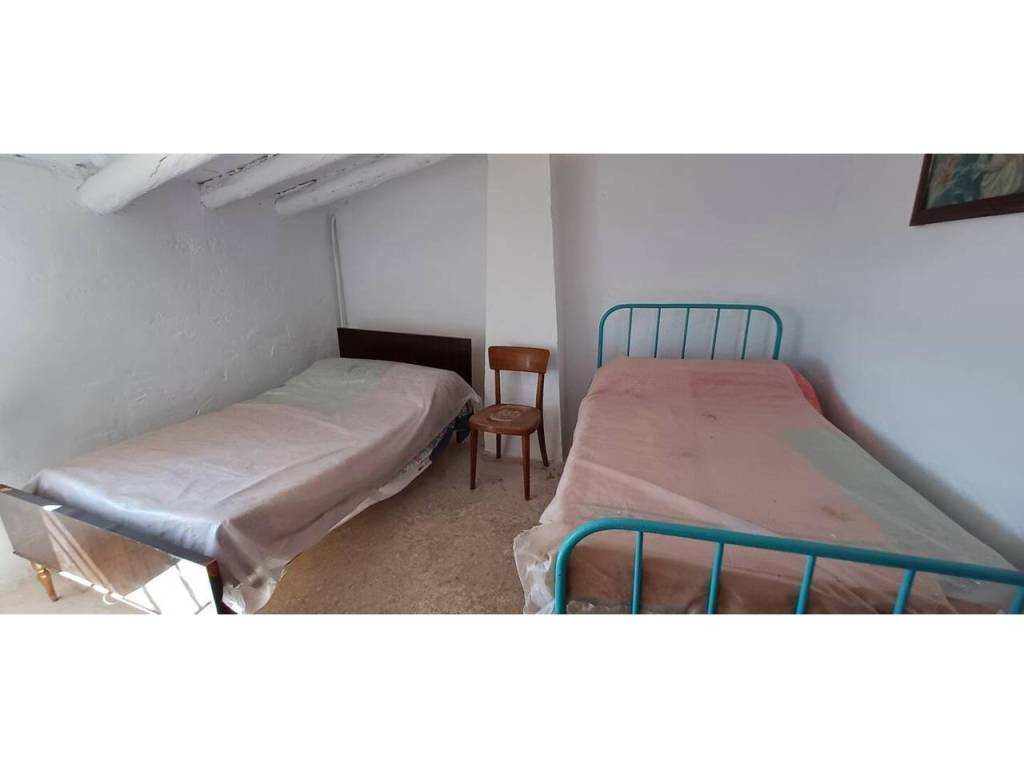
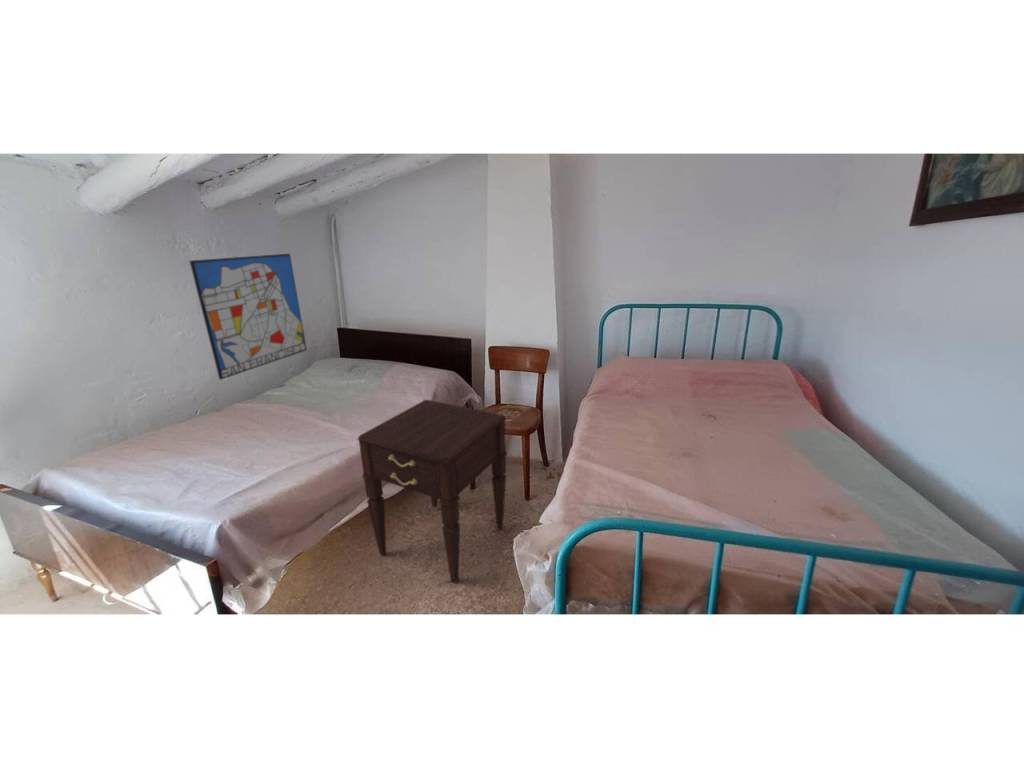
+ nightstand [356,399,508,585]
+ wall art [188,253,308,381]
